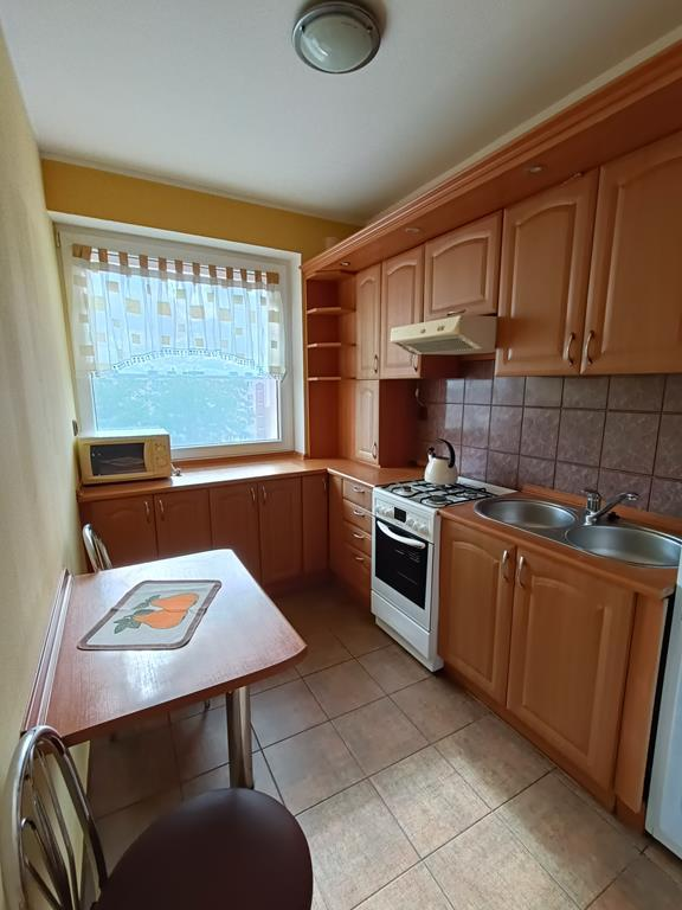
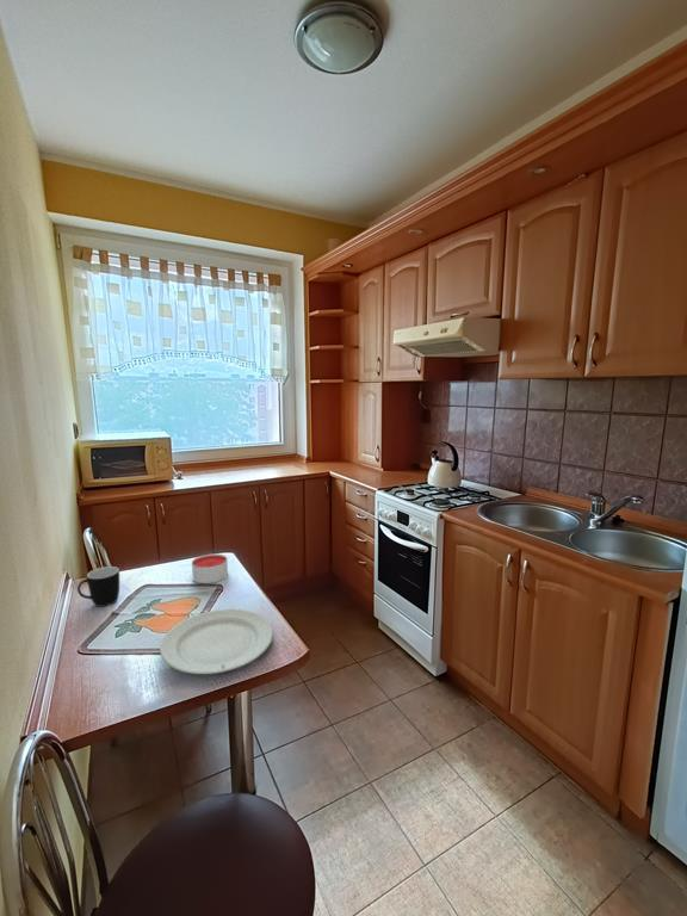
+ candle [191,552,229,584]
+ chinaware [159,608,274,675]
+ mug [76,565,120,608]
